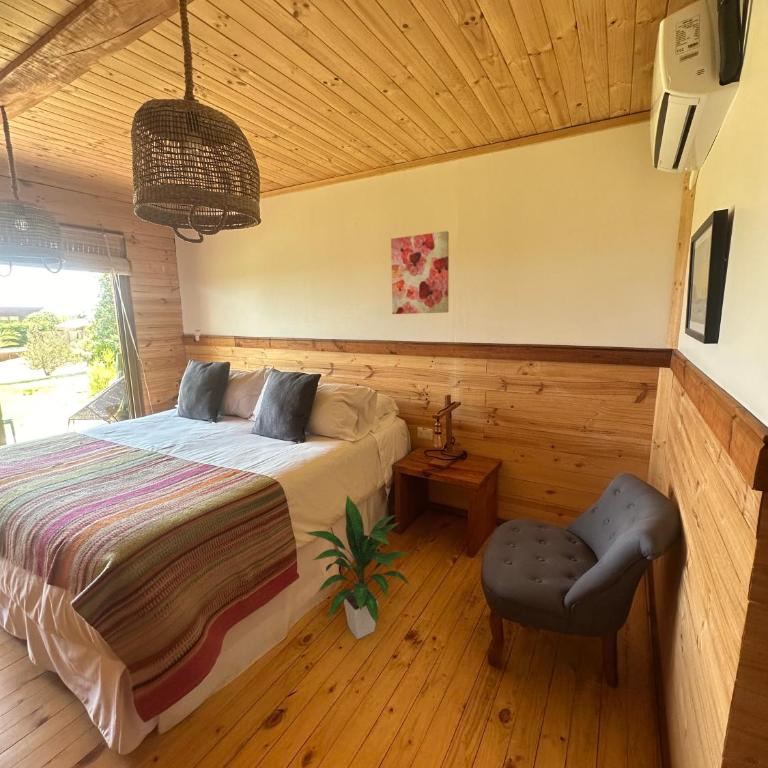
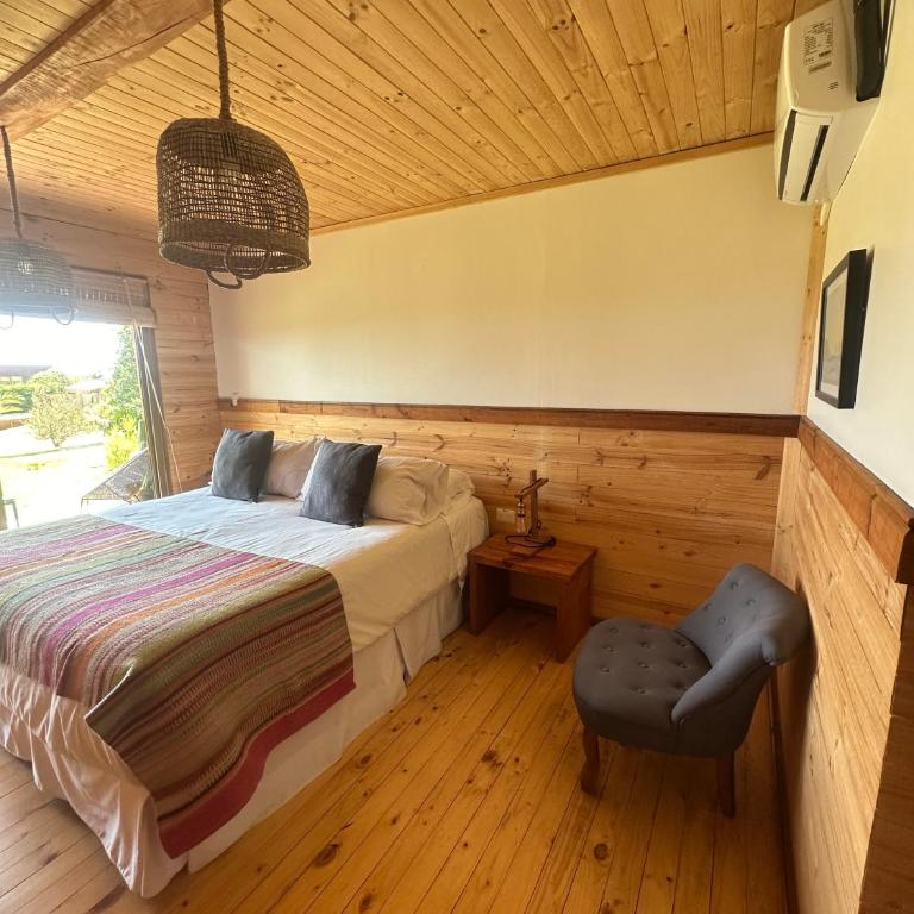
- indoor plant [305,493,412,640]
- wall art [390,230,450,315]
